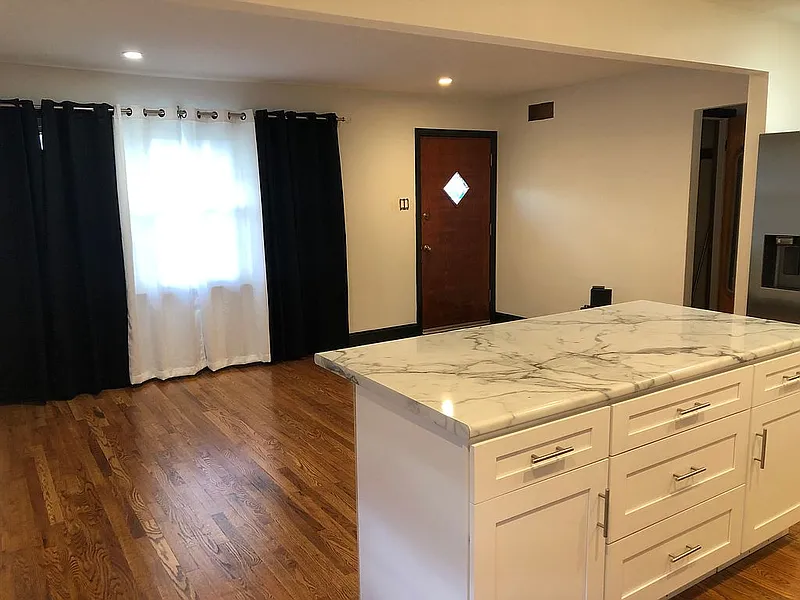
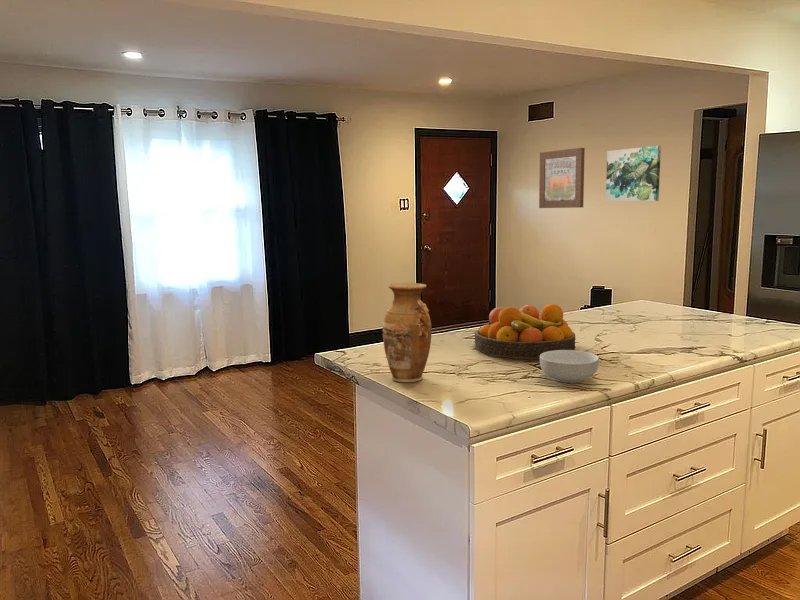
+ cereal bowl [539,349,600,384]
+ fruit bowl [474,303,576,360]
+ vase [382,282,433,383]
+ wall art [605,145,662,203]
+ wall art [538,147,586,209]
